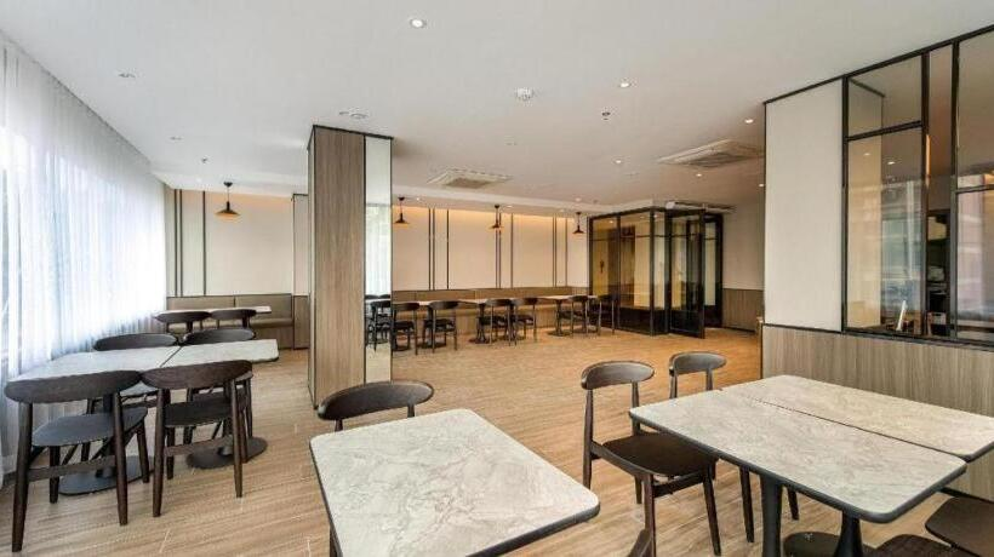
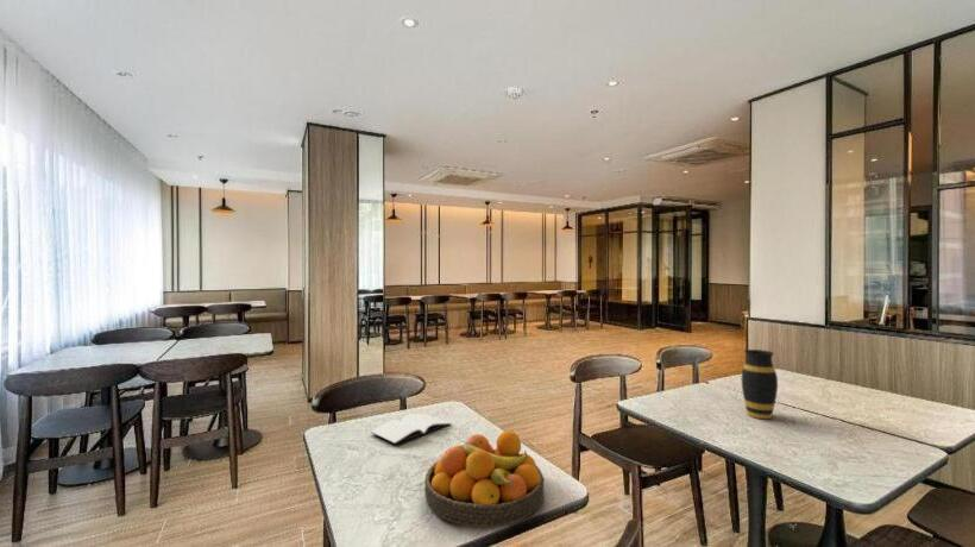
+ vase [741,348,779,420]
+ fruit bowl [423,429,545,528]
+ book [370,413,452,446]
